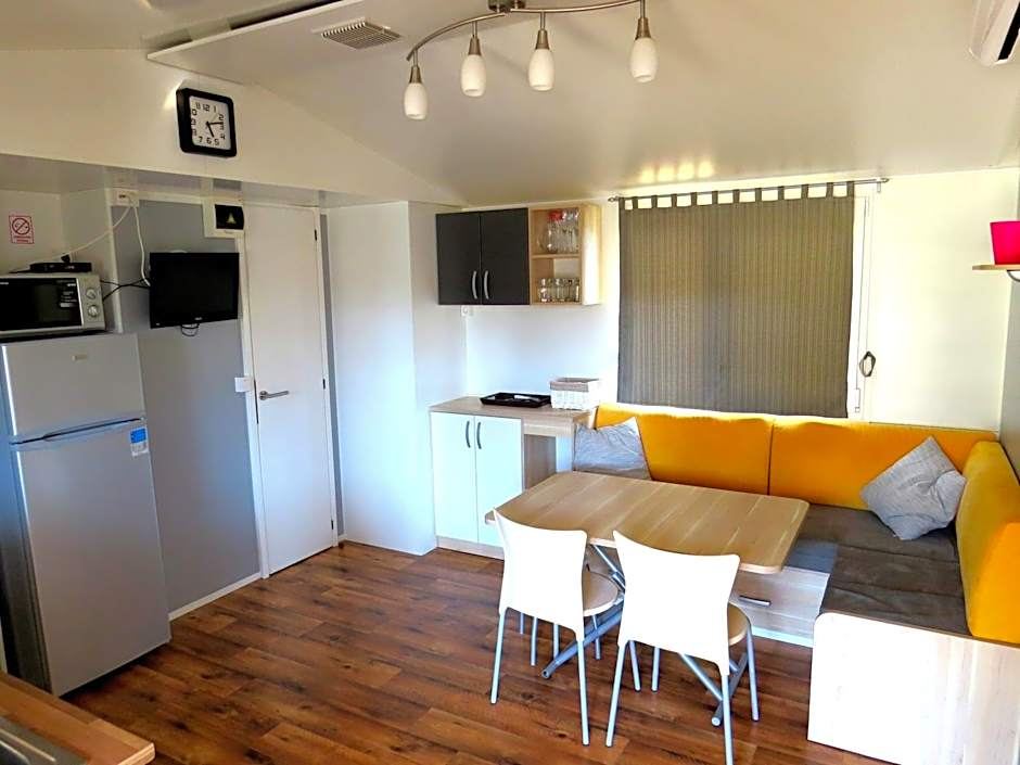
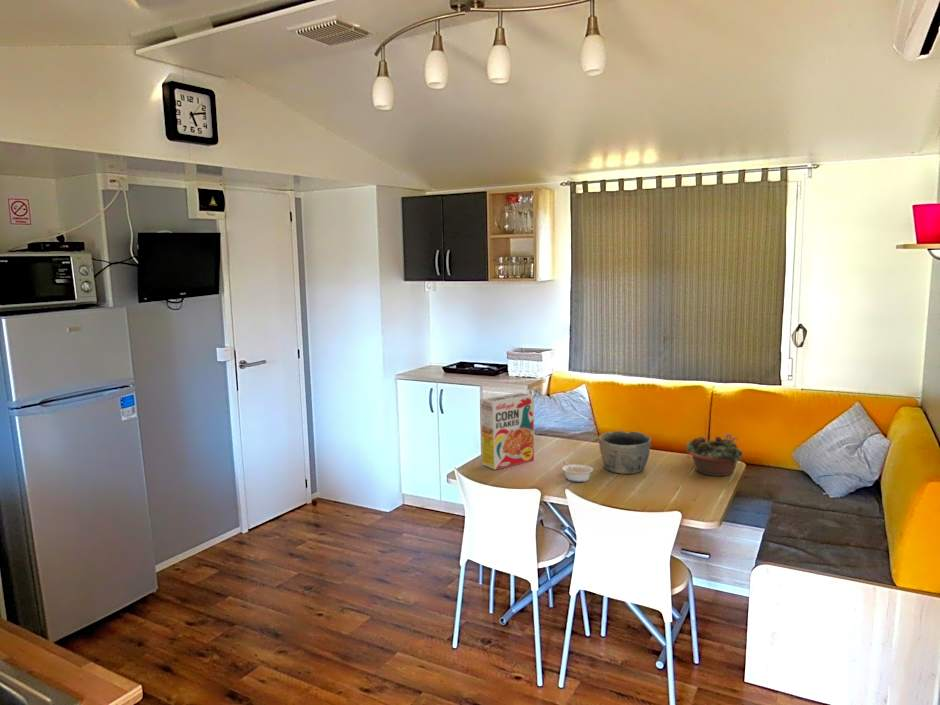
+ cereal box [479,391,536,471]
+ succulent planter [685,431,744,477]
+ bowl [597,430,652,475]
+ legume [561,460,594,483]
